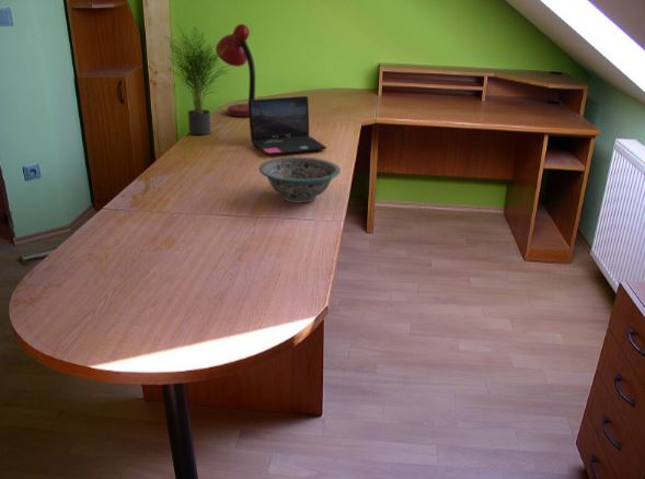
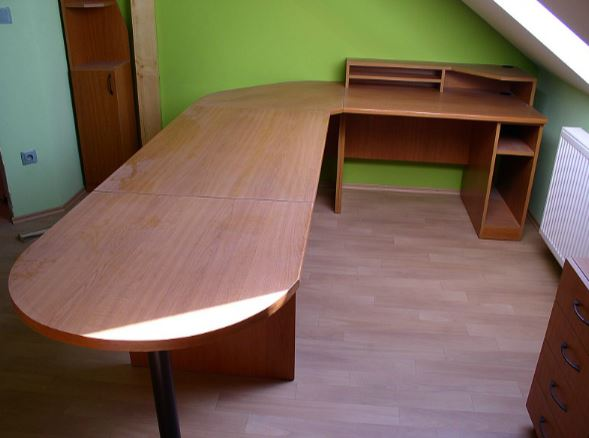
- potted plant [161,20,232,136]
- laptop [247,95,327,155]
- decorative bowl [258,156,342,203]
- desk lamp [215,23,256,118]
